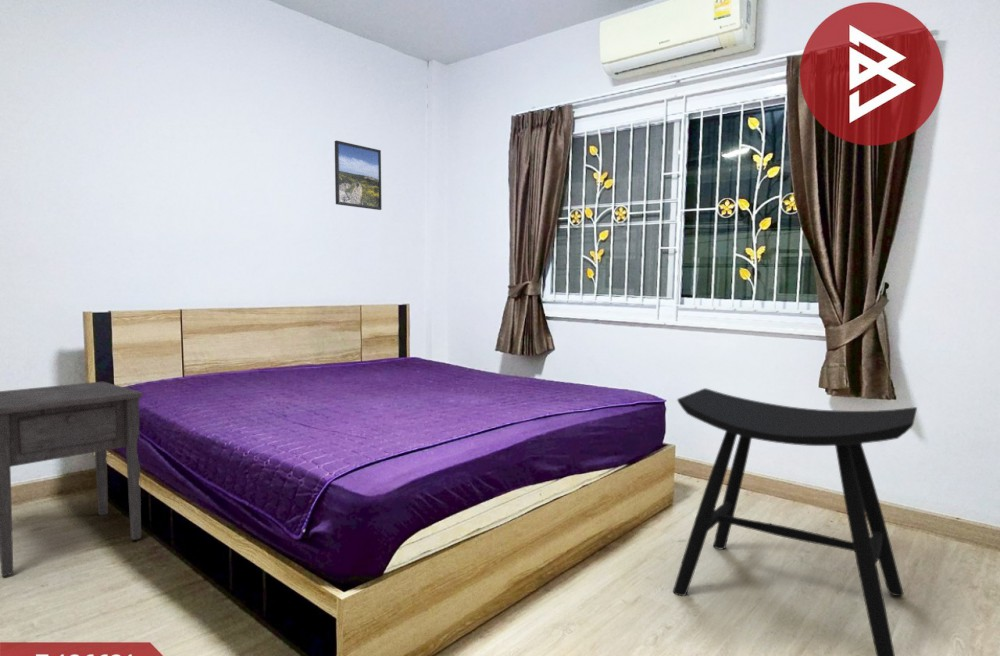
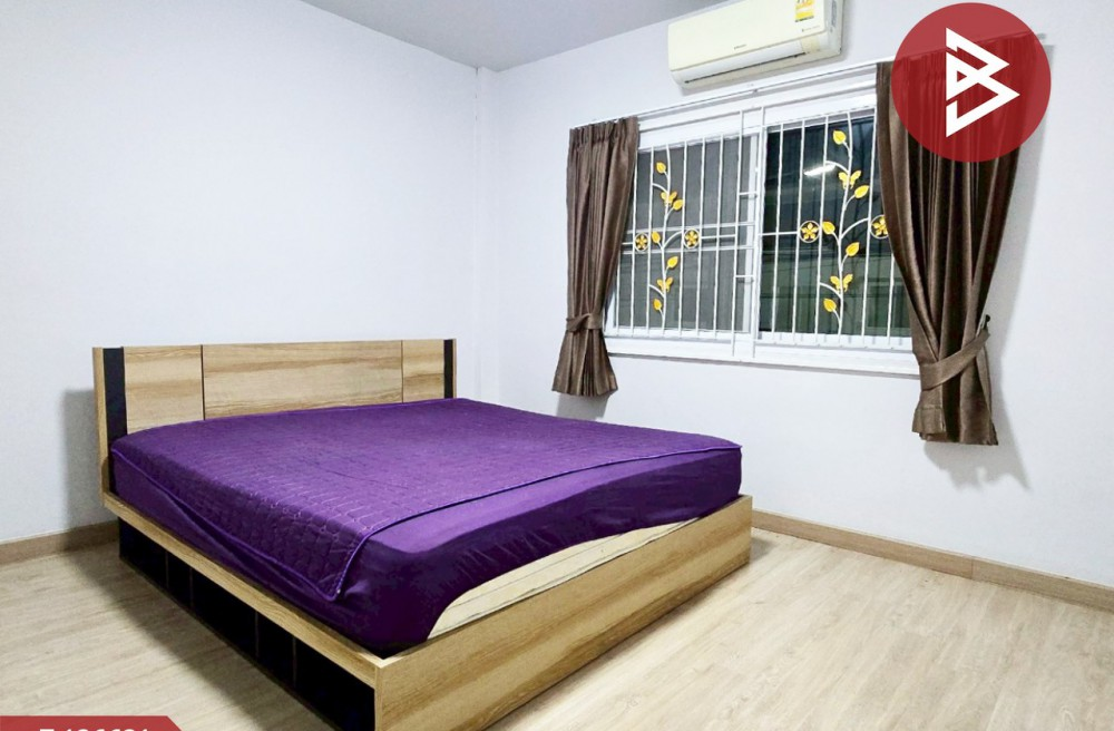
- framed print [334,140,383,211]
- nightstand [0,381,144,577]
- stool [672,387,918,656]
